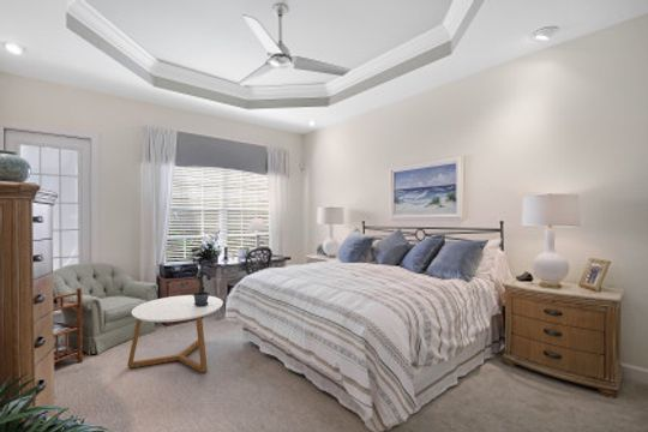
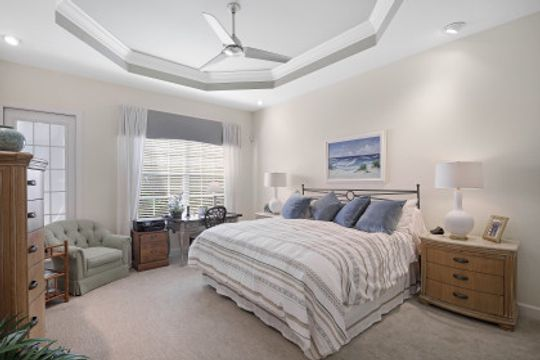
- potted plant [187,240,221,306]
- coffee table [126,294,224,374]
